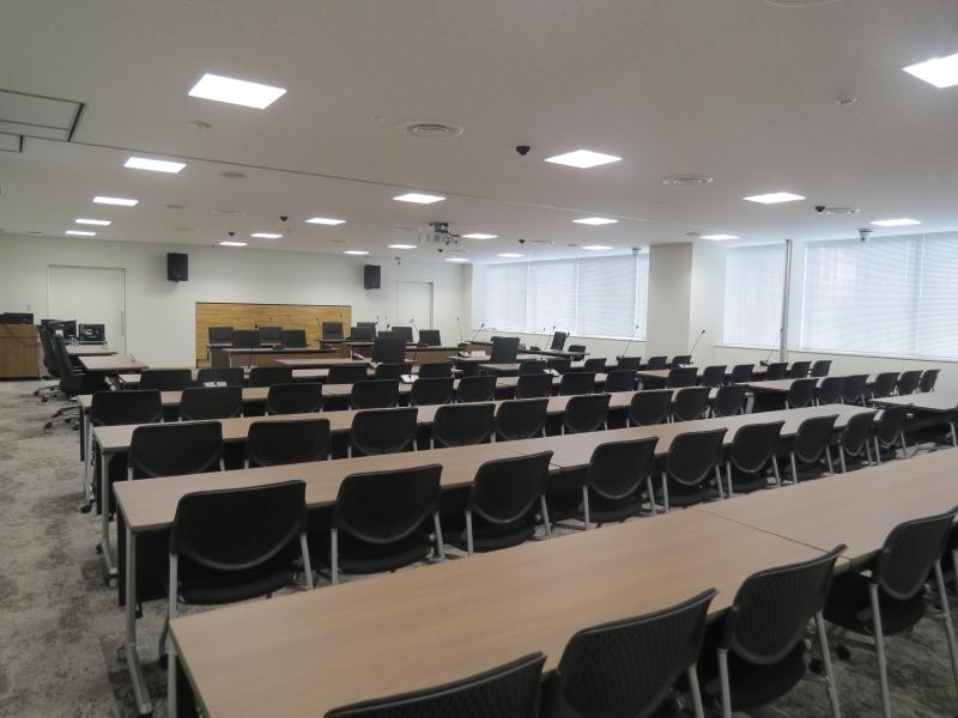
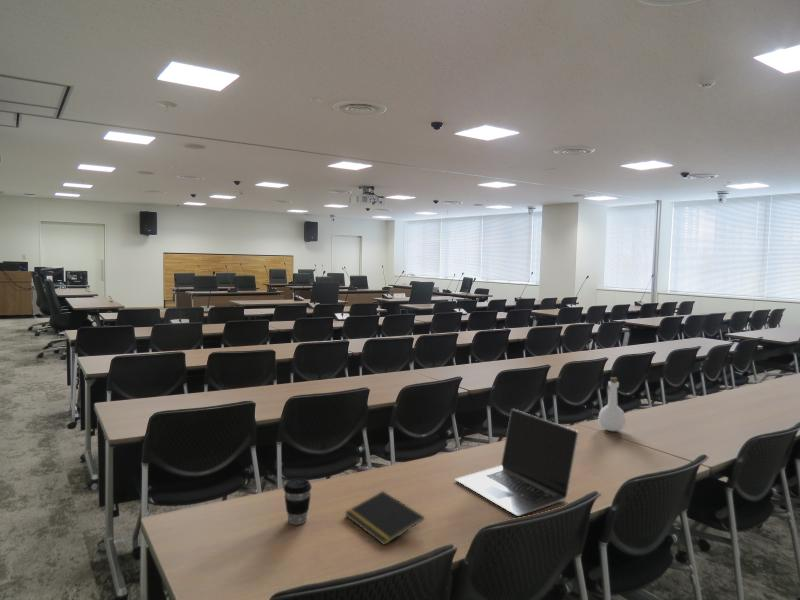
+ notepad [344,490,425,546]
+ coffee cup [283,477,312,526]
+ bottle [598,376,627,432]
+ laptop [455,408,580,517]
